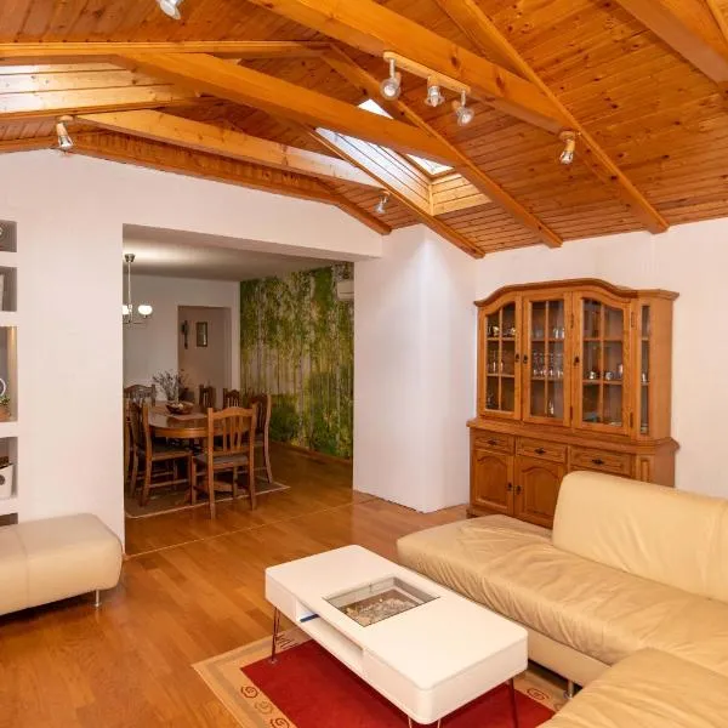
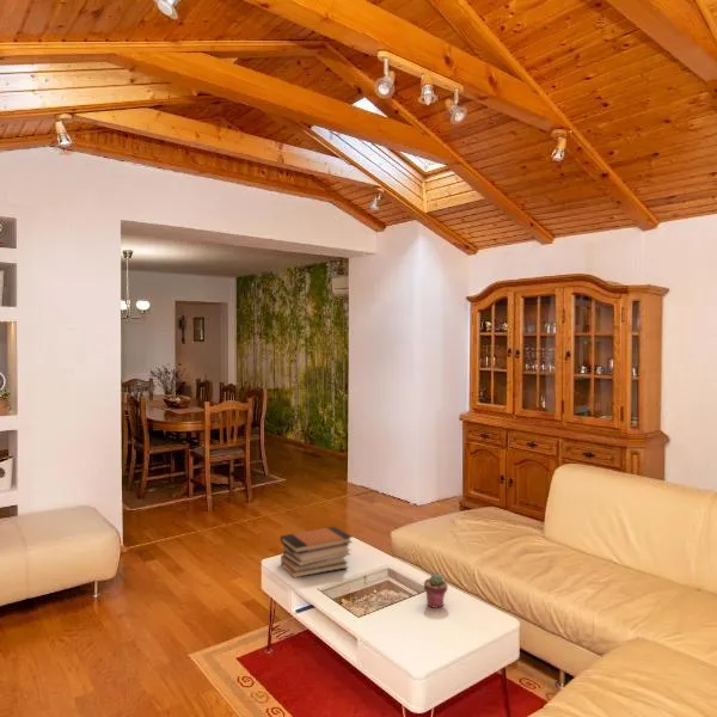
+ potted succulent [423,572,449,609]
+ book stack [280,526,354,580]
